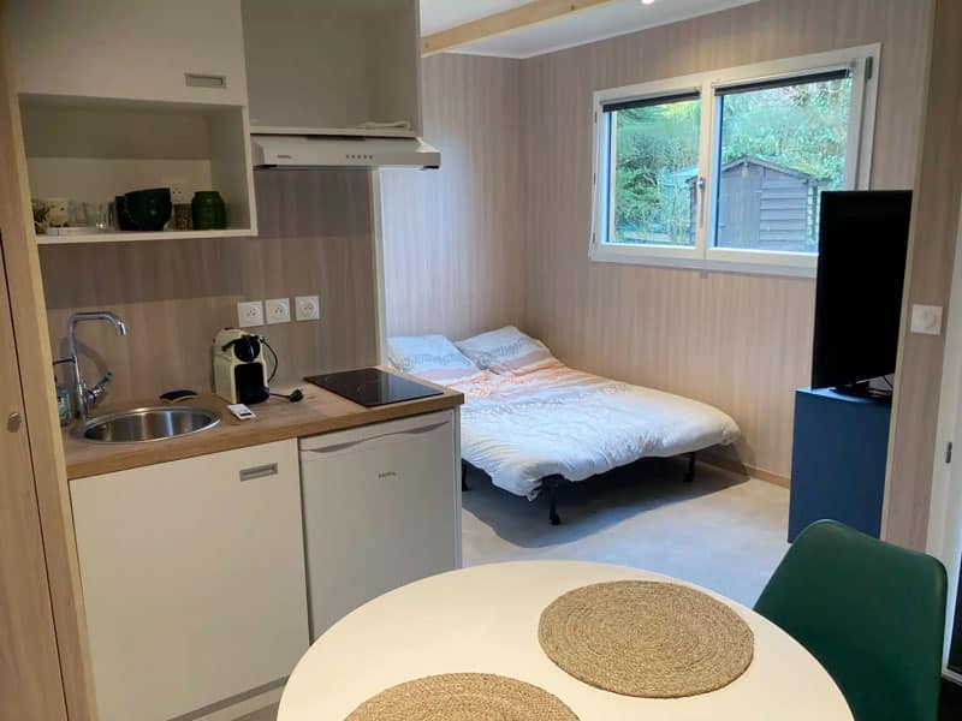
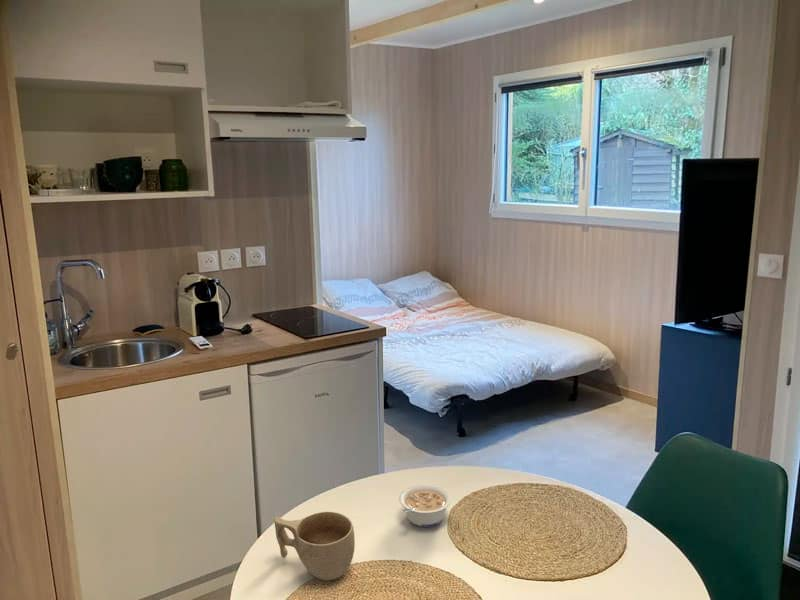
+ cup [273,511,356,581]
+ legume [398,483,452,528]
